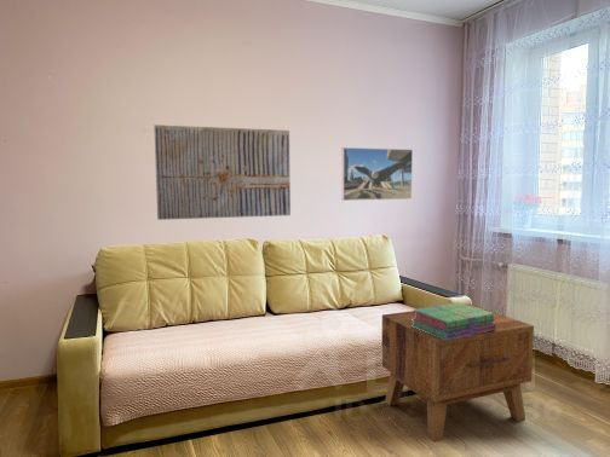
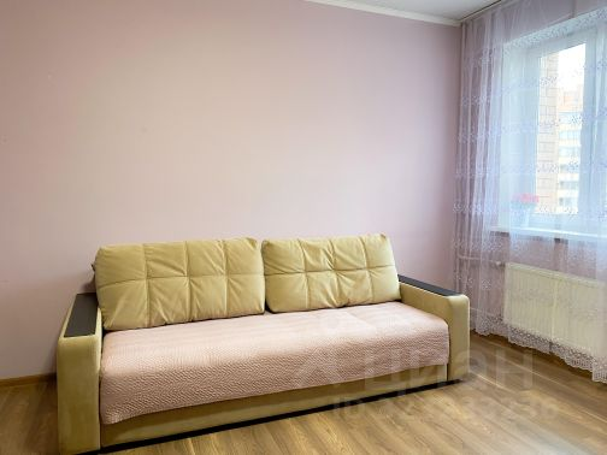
- wall art [152,123,292,221]
- side table [381,303,535,442]
- stack of books [412,301,496,340]
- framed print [340,146,414,202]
